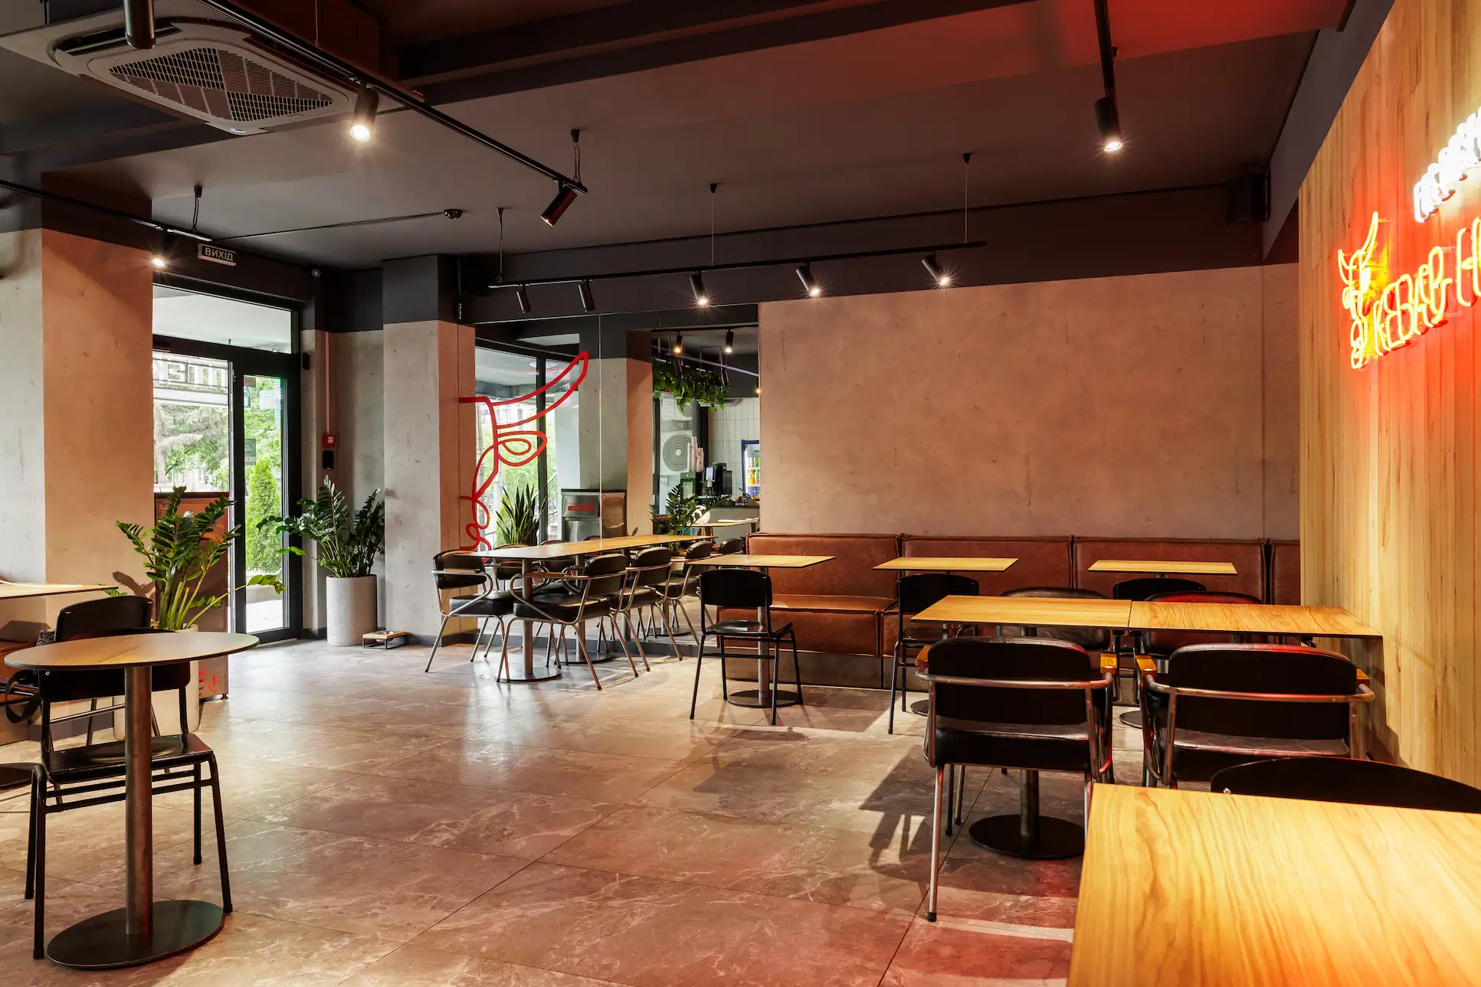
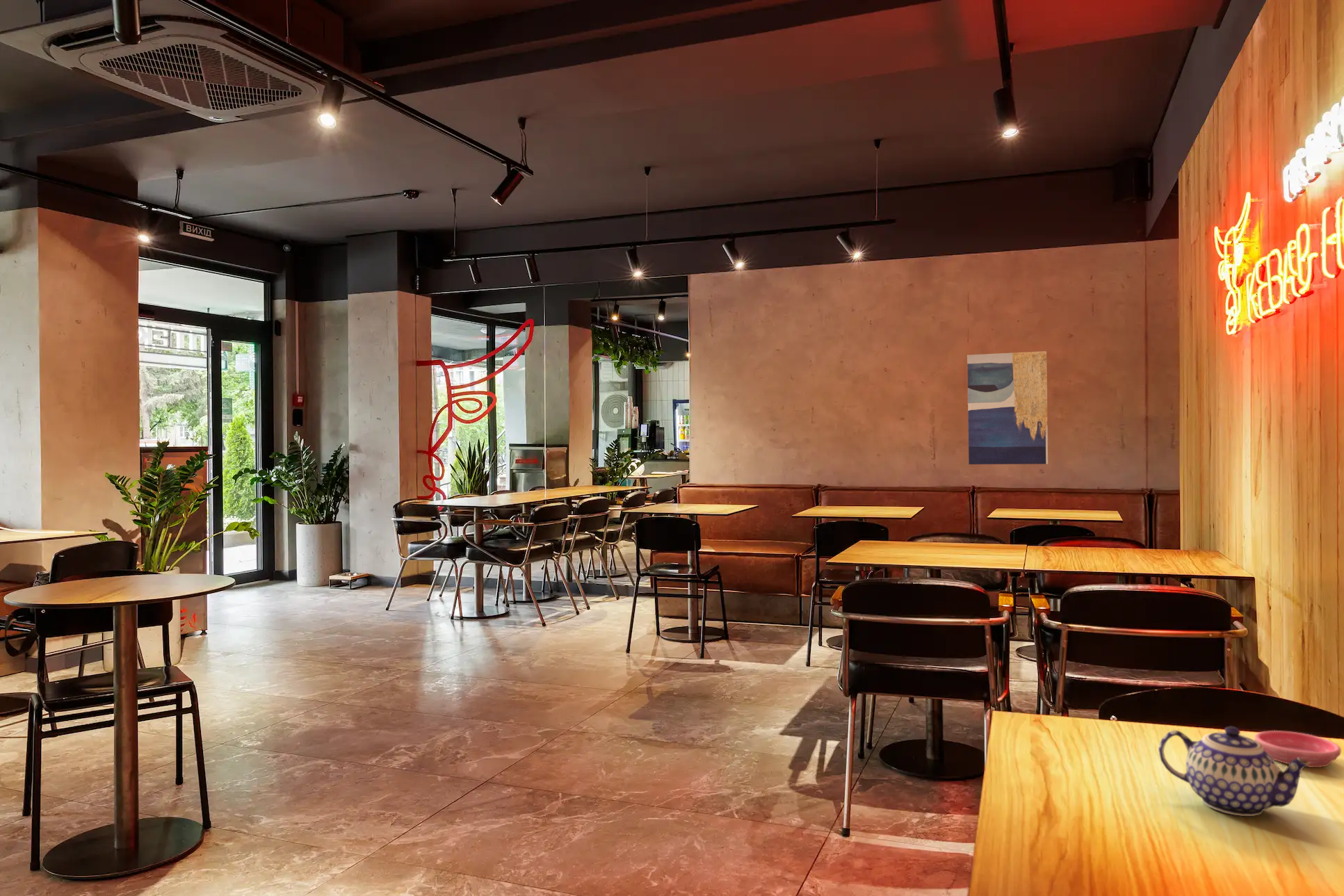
+ saucer [1254,730,1342,768]
+ teapot [1158,726,1310,817]
+ wall art [966,350,1049,465]
